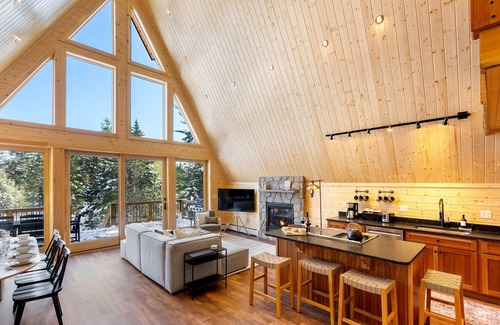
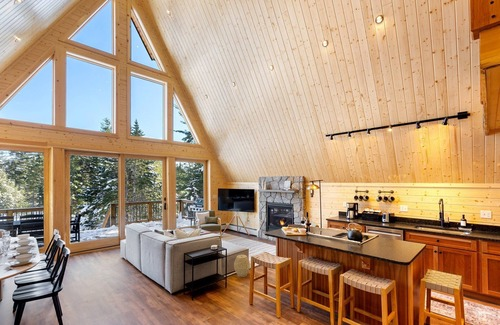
+ woven basket [233,254,251,278]
